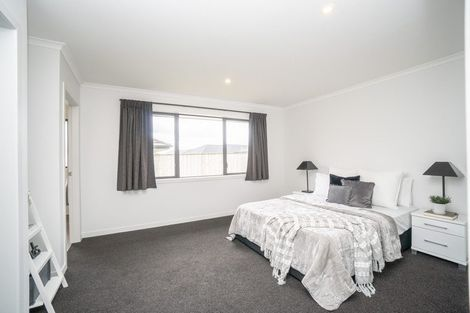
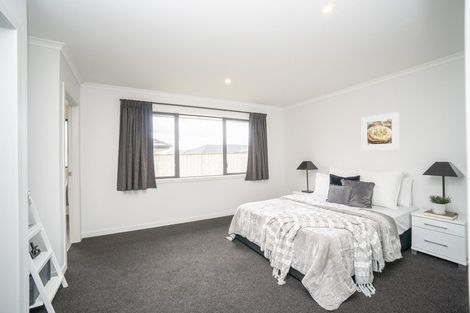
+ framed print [361,111,400,151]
